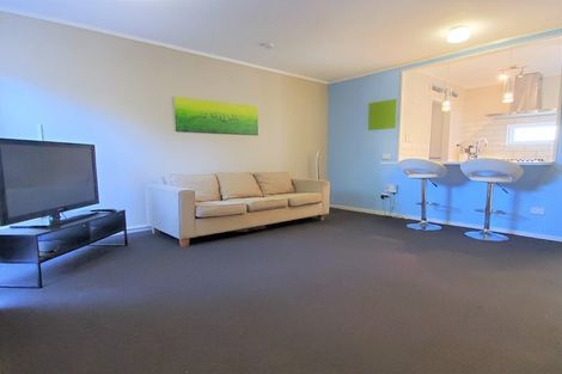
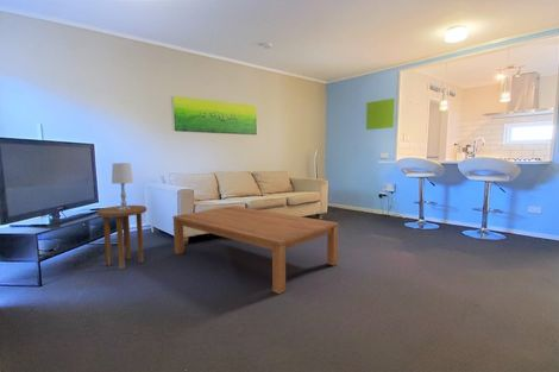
+ table lamp [111,162,134,210]
+ side table [95,204,147,271]
+ coffee table [171,206,339,295]
